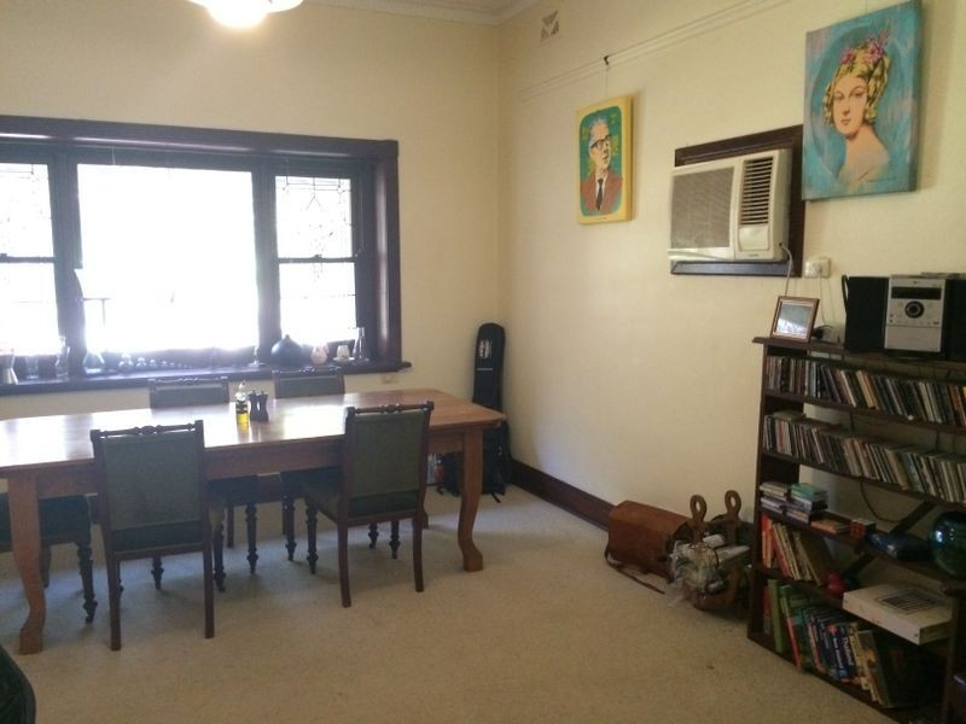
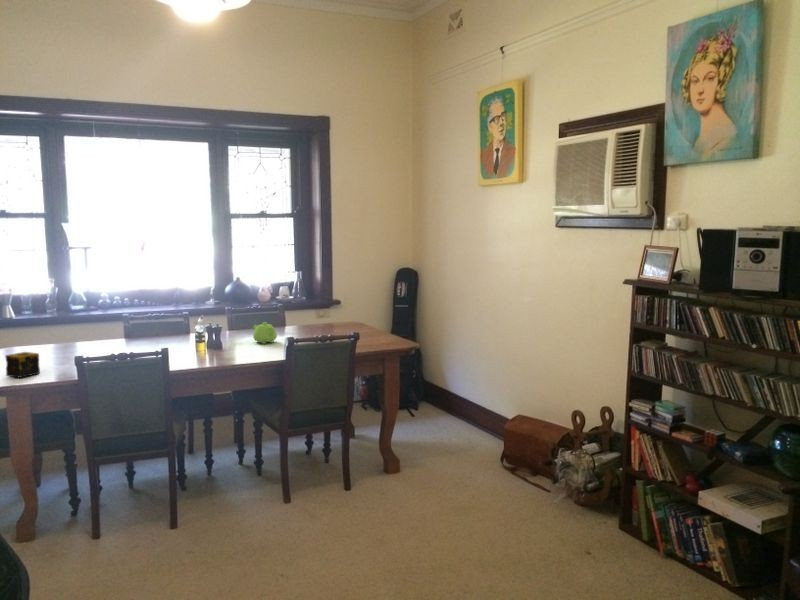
+ candle [4,351,41,379]
+ teapot [252,321,278,345]
